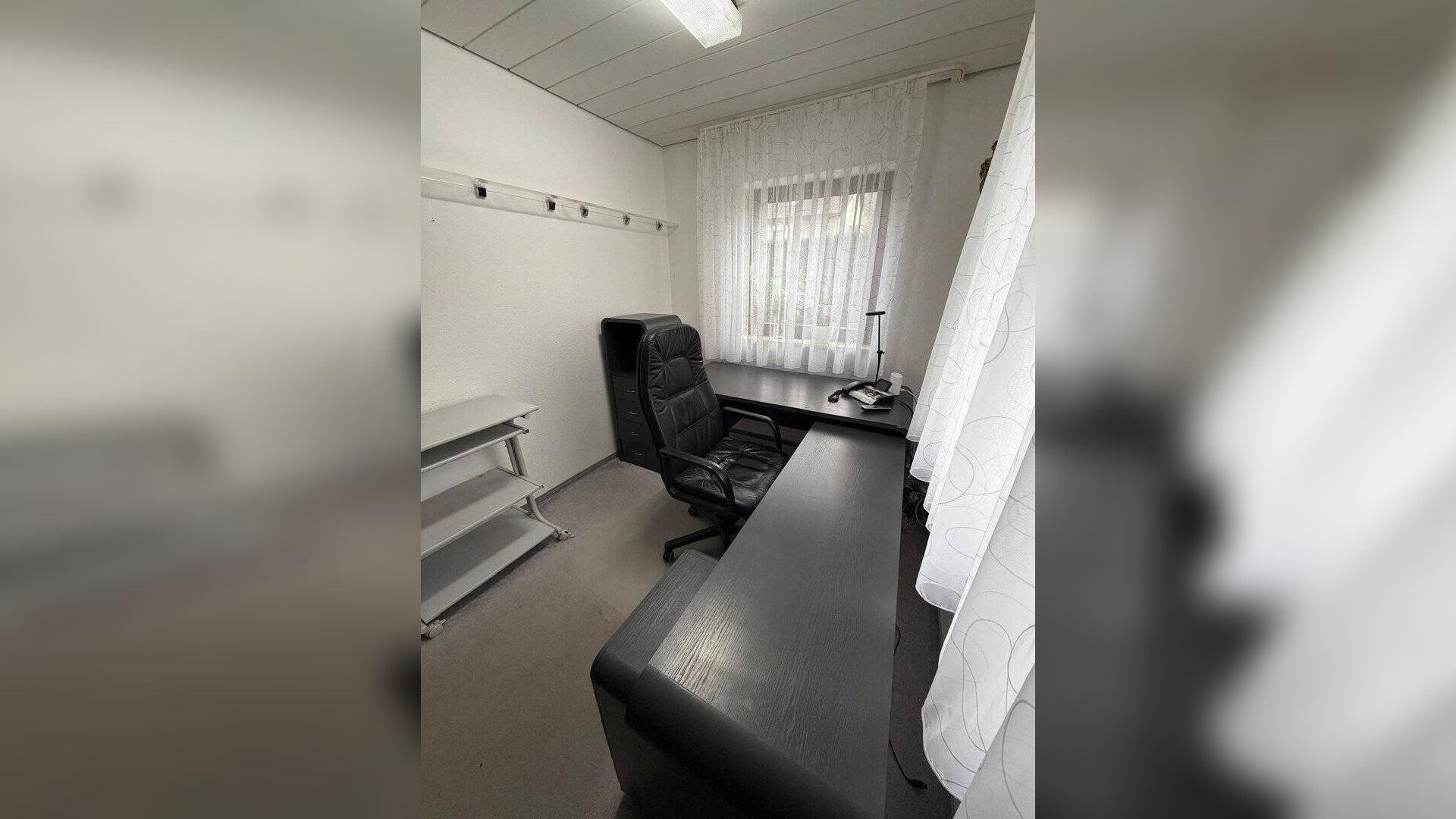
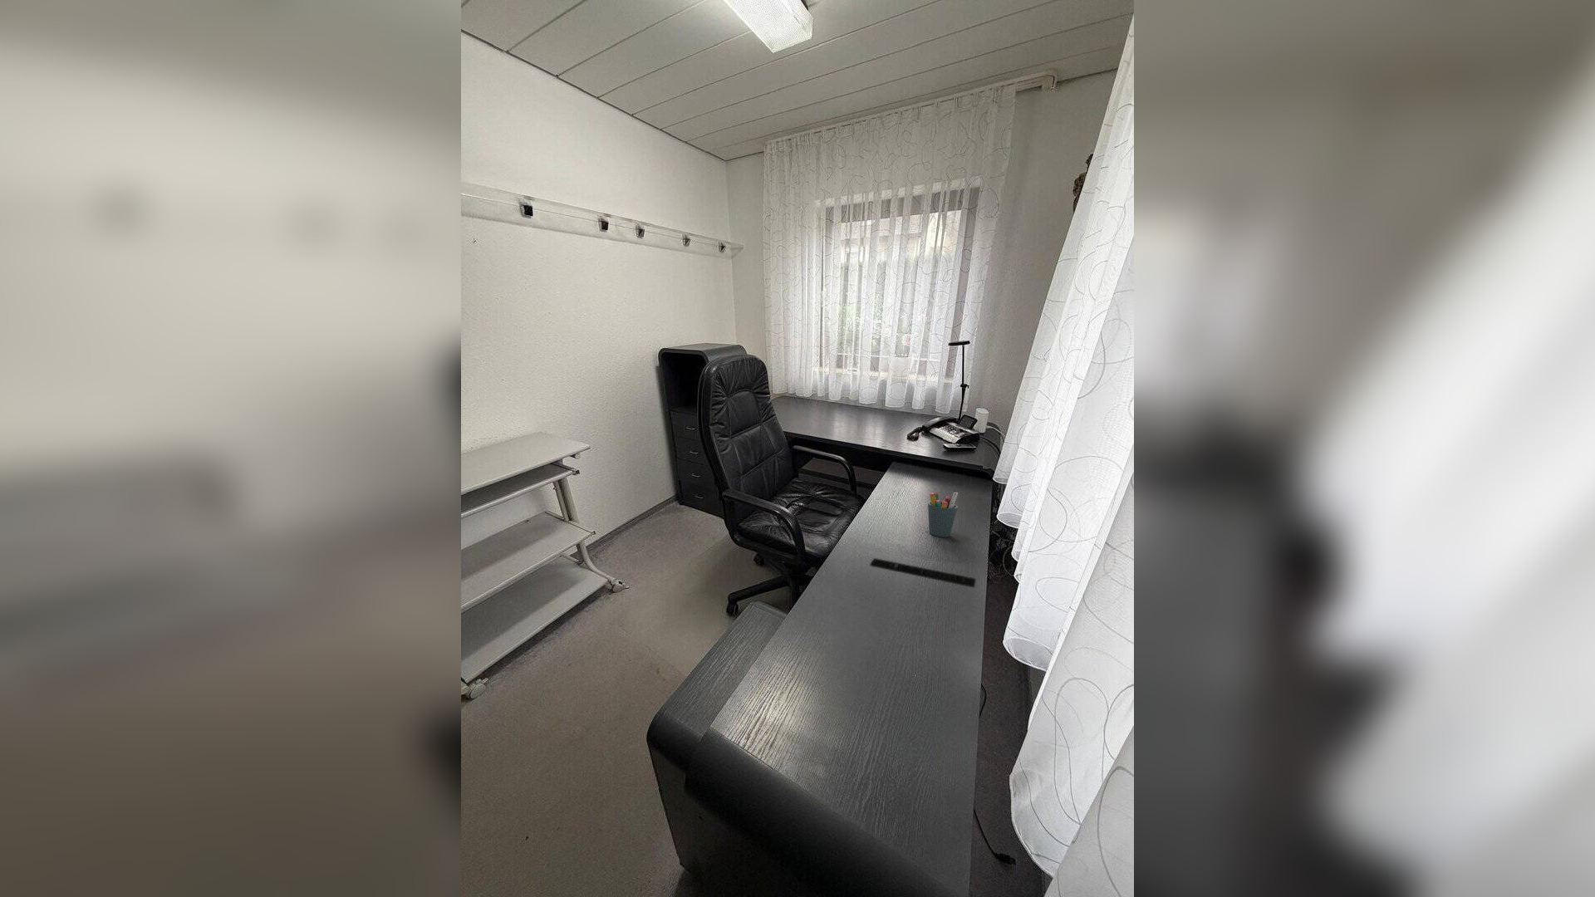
+ remote control [869,557,977,589]
+ pen holder [927,492,959,538]
